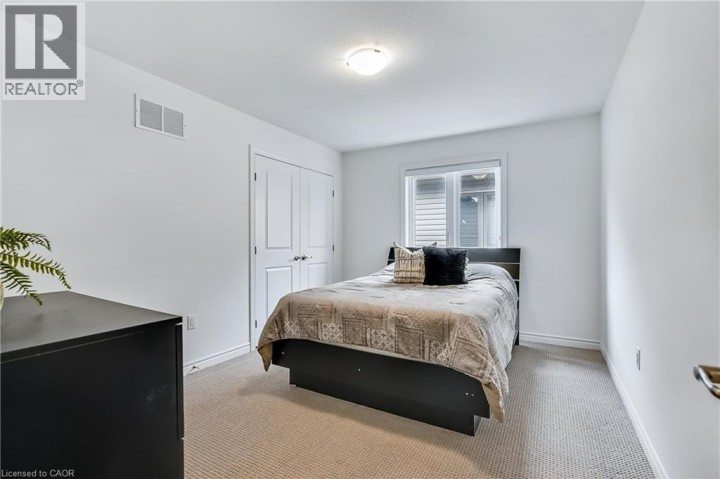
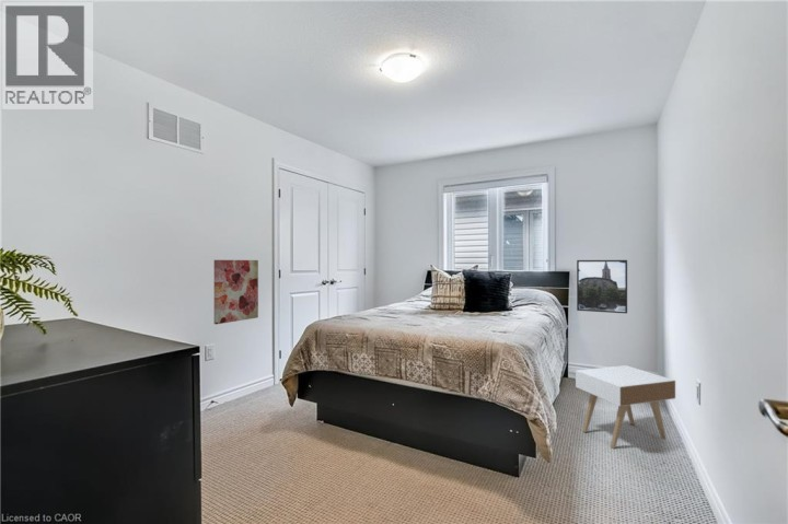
+ nightstand [575,364,676,450]
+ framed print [576,259,628,314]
+ wall art [213,259,259,325]
